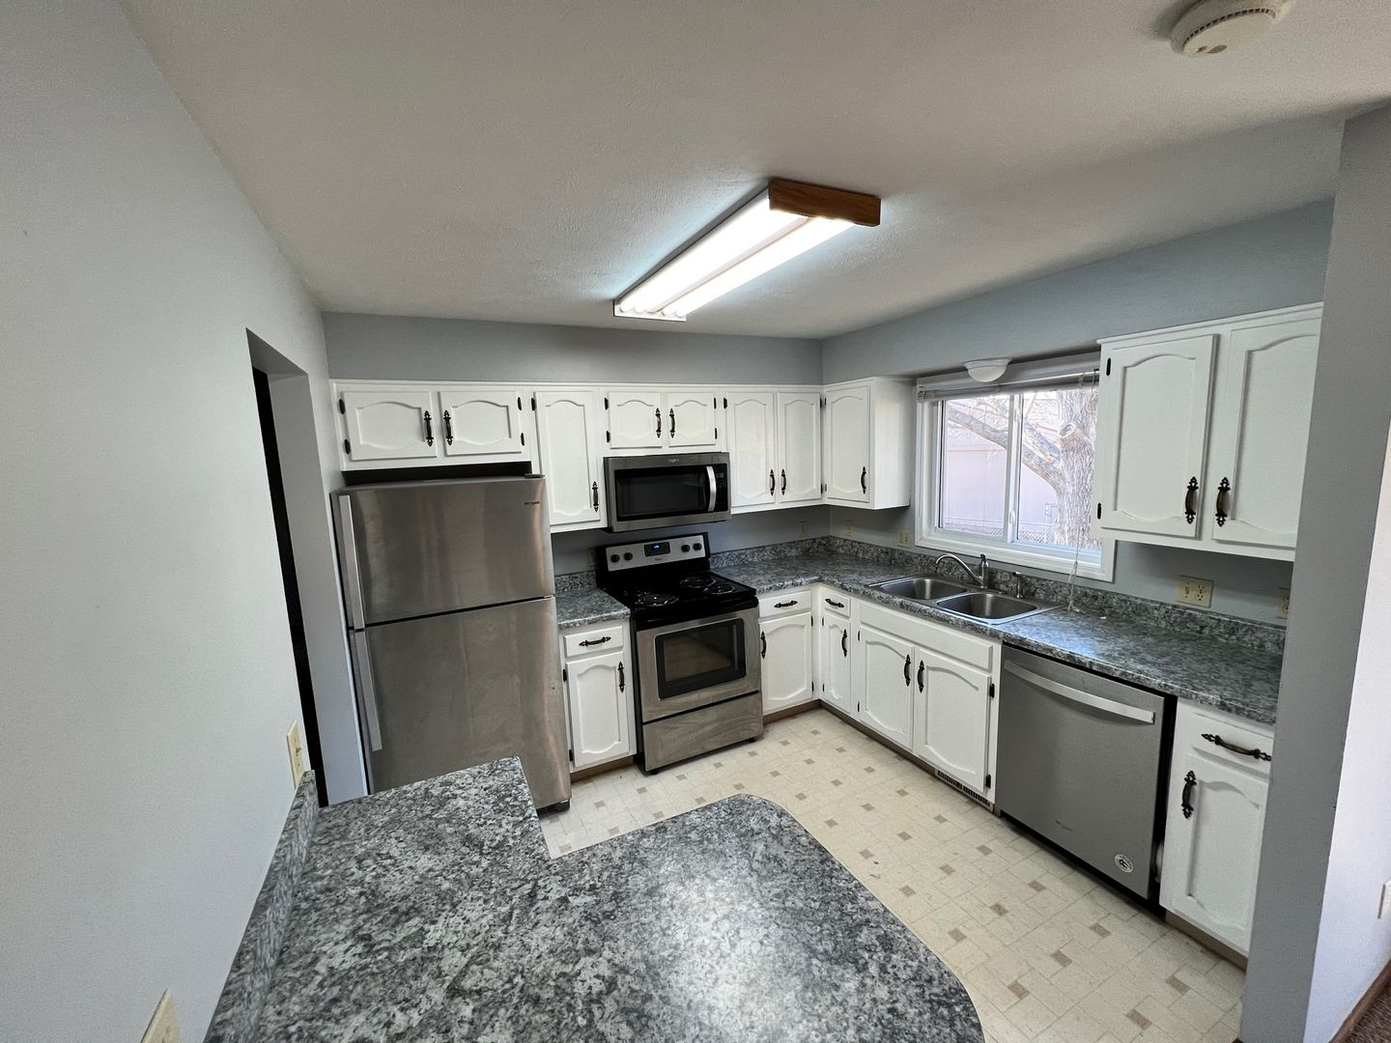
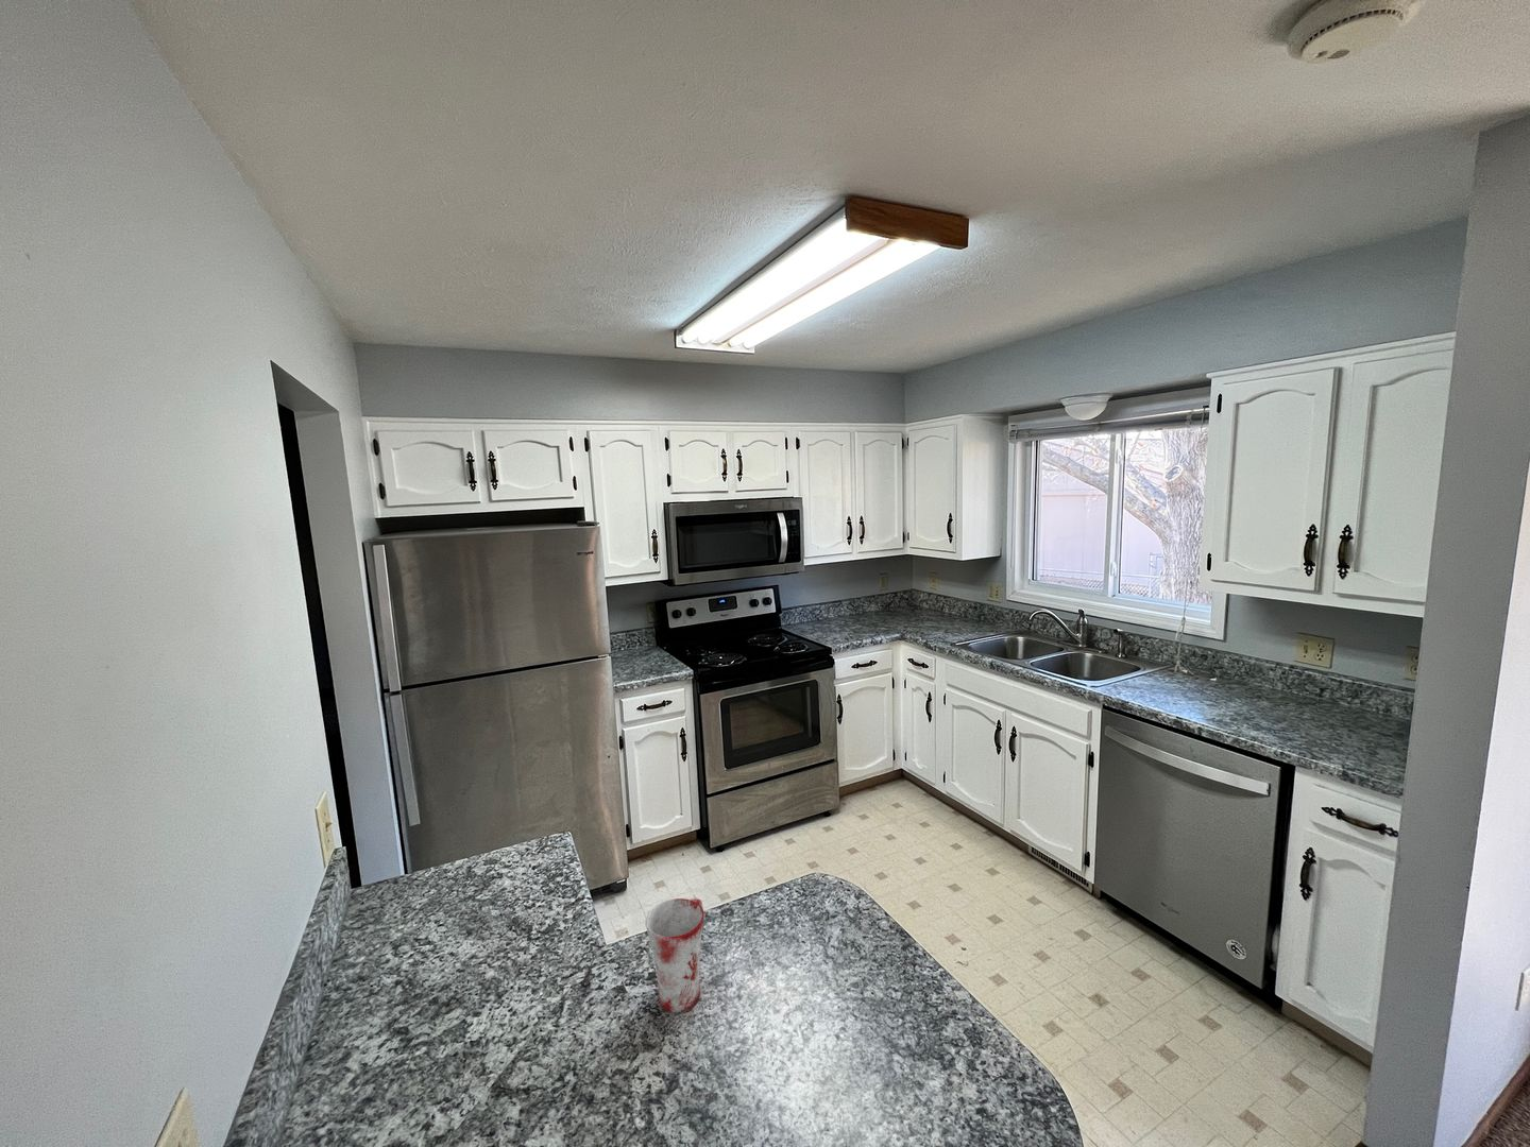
+ mug [645,898,706,1013]
